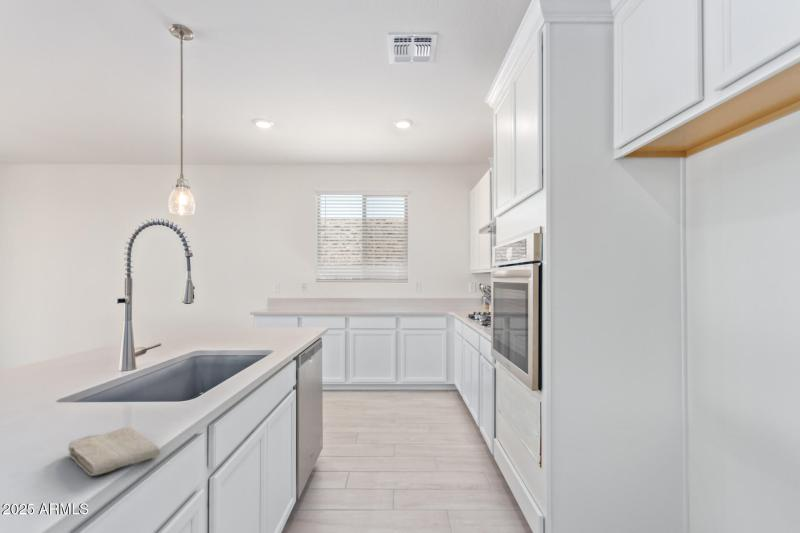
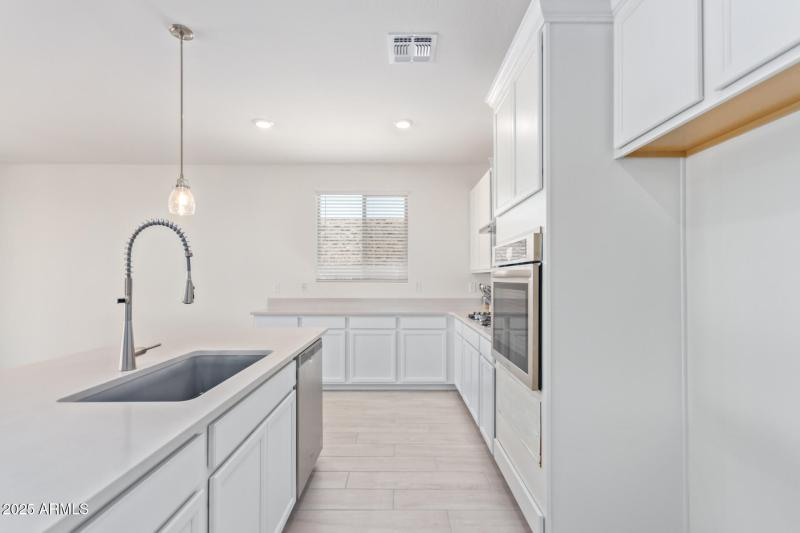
- washcloth [67,426,161,477]
